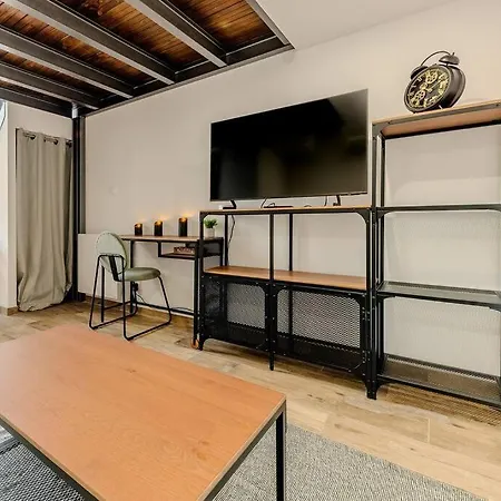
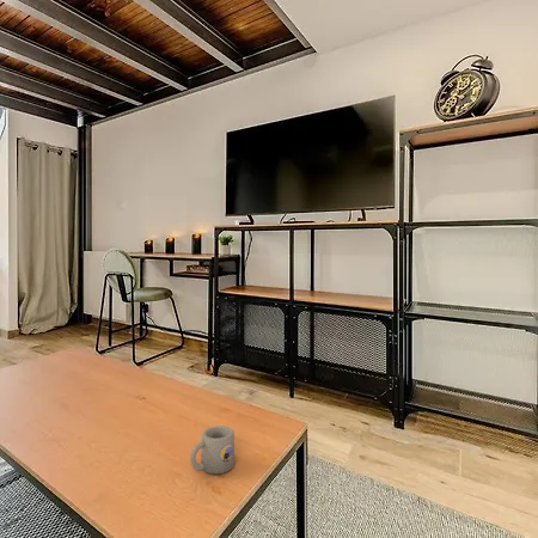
+ mug [189,424,236,475]
